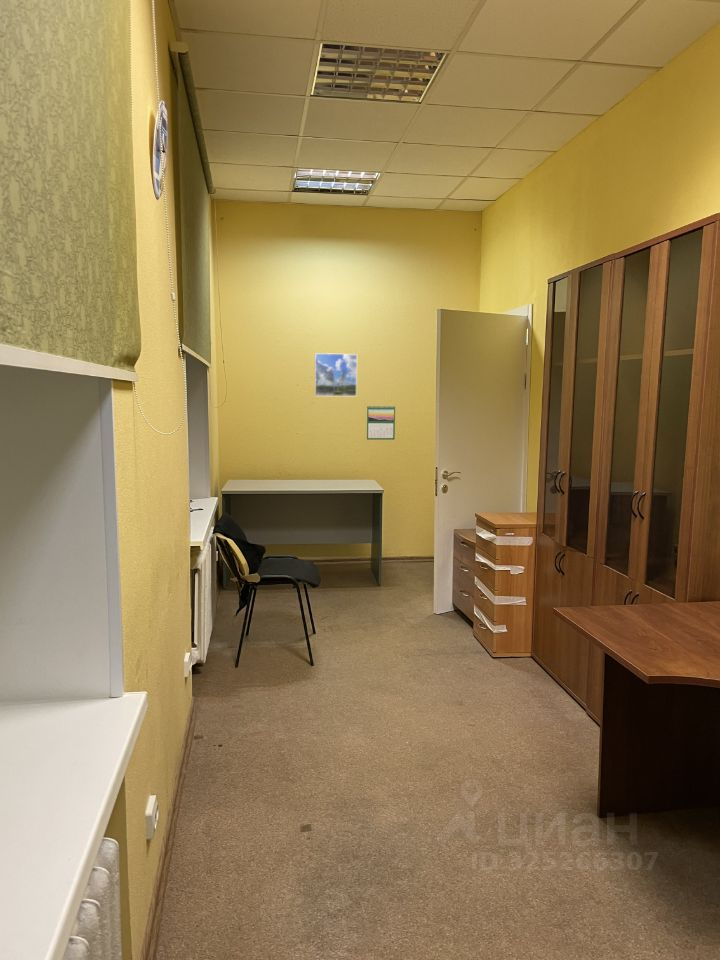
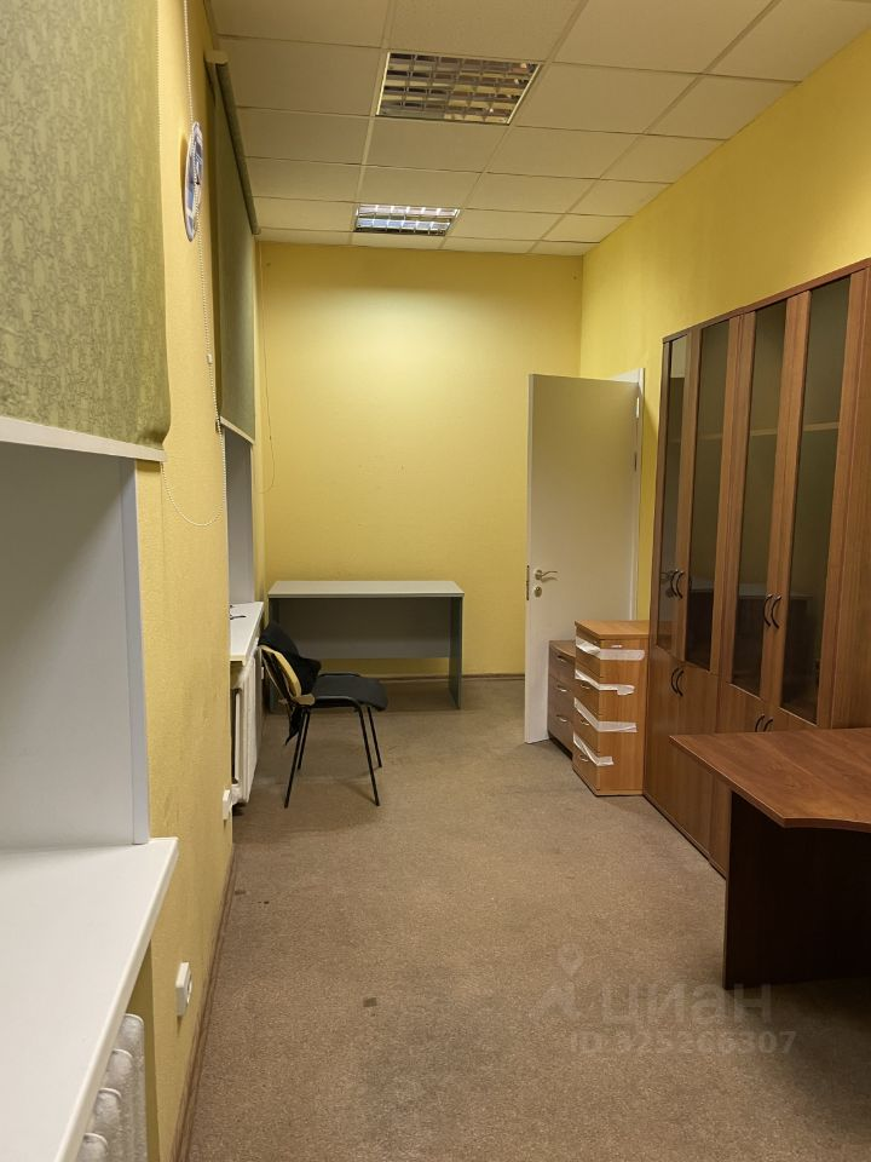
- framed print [314,352,358,398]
- calendar [366,404,396,441]
